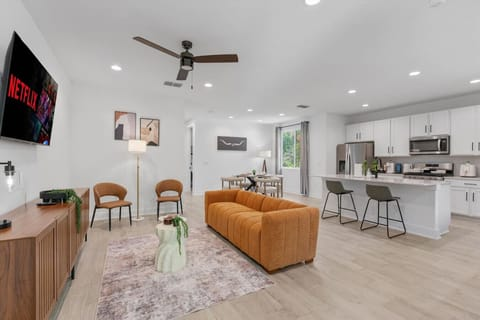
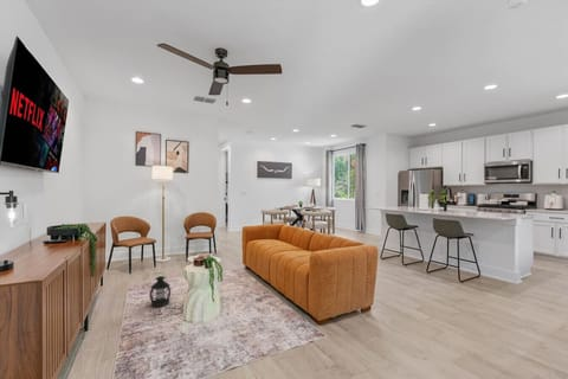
+ lantern [149,271,172,308]
